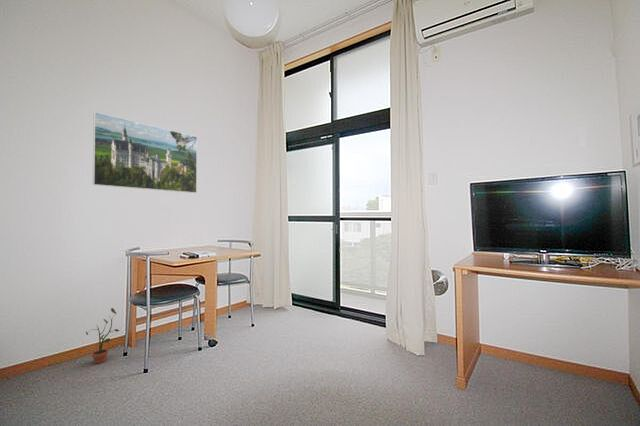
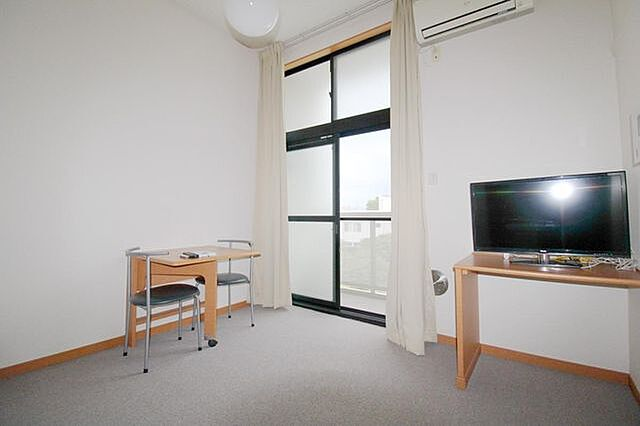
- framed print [91,111,198,194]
- potted plant [85,307,120,365]
